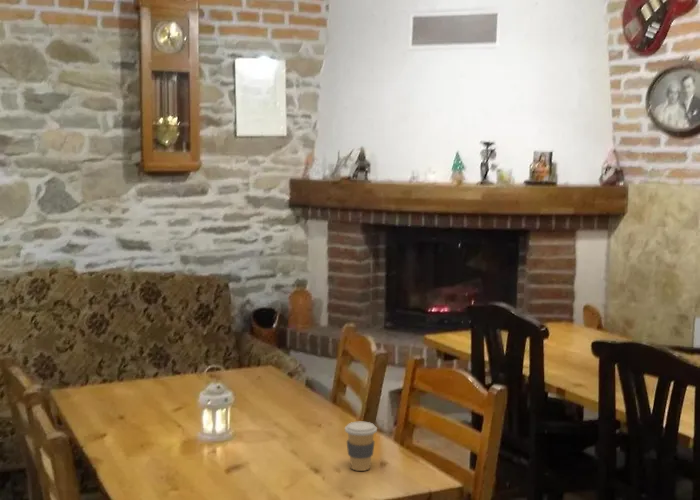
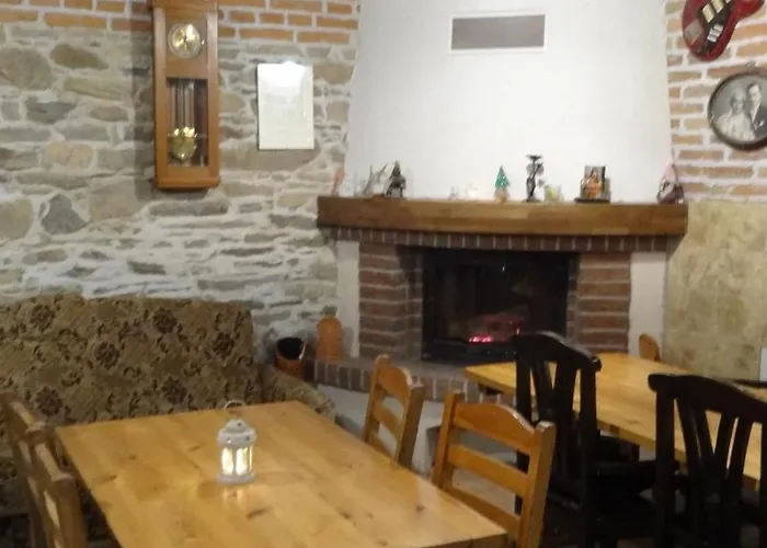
- coffee cup [344,421,378,472]
